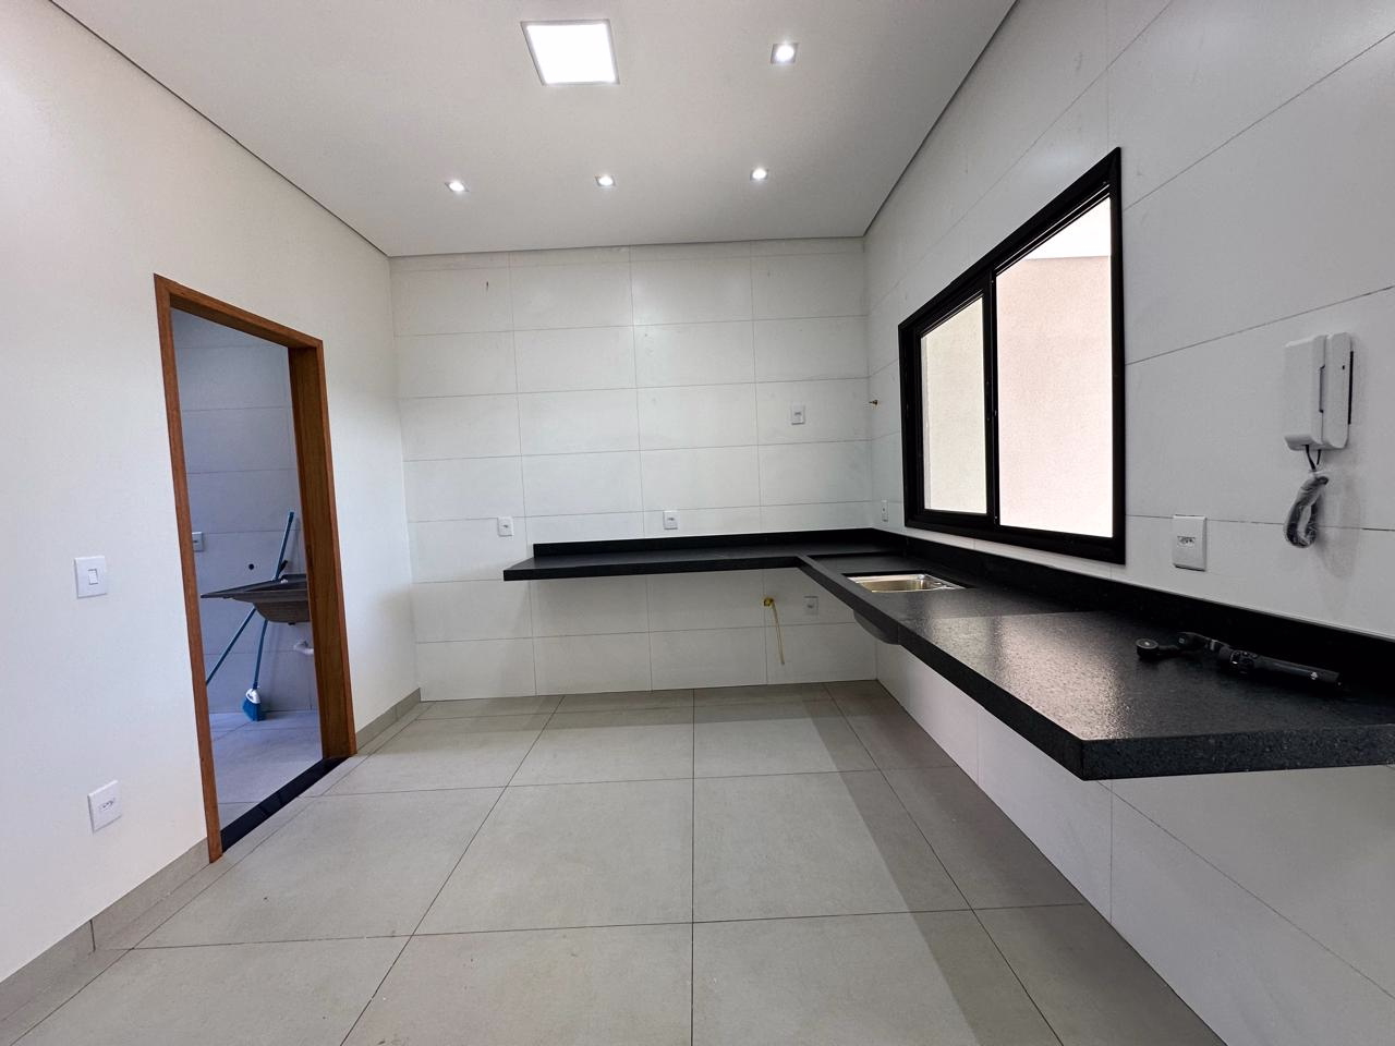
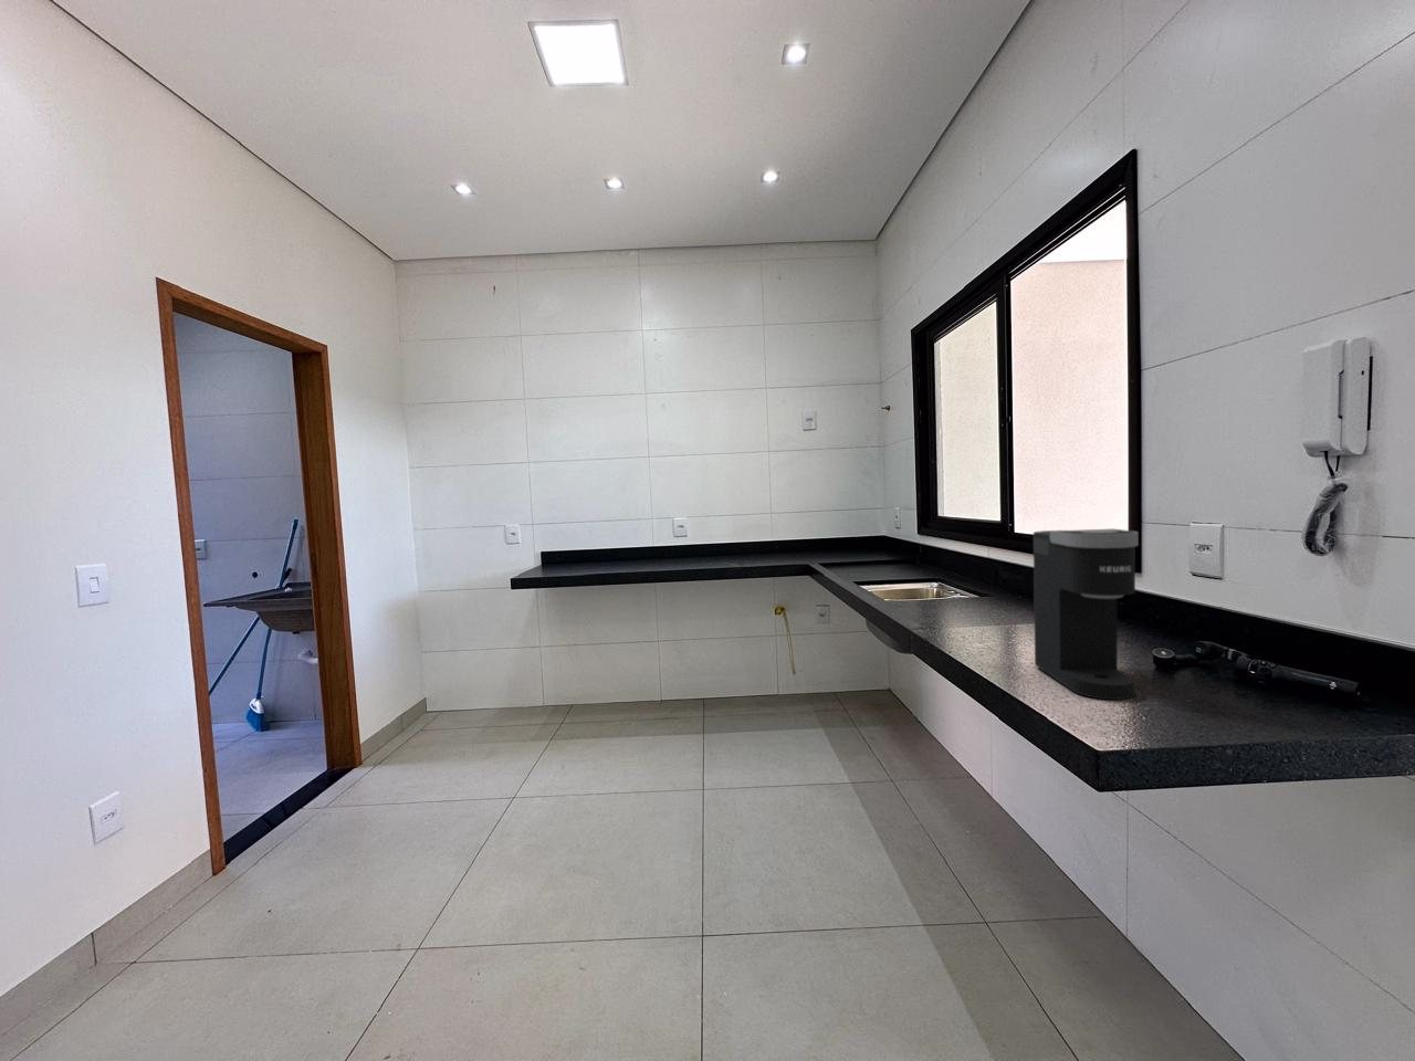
+ coffee maker [1033,528,1140,701]
